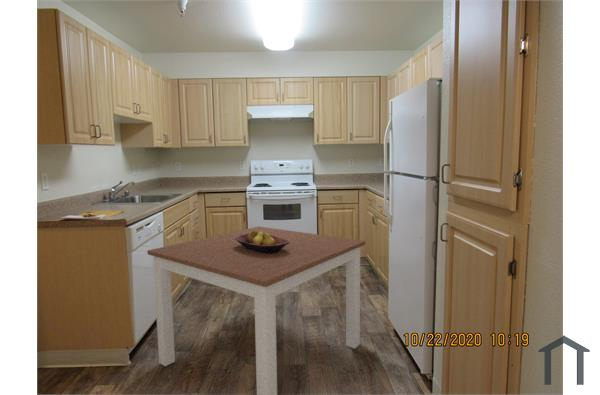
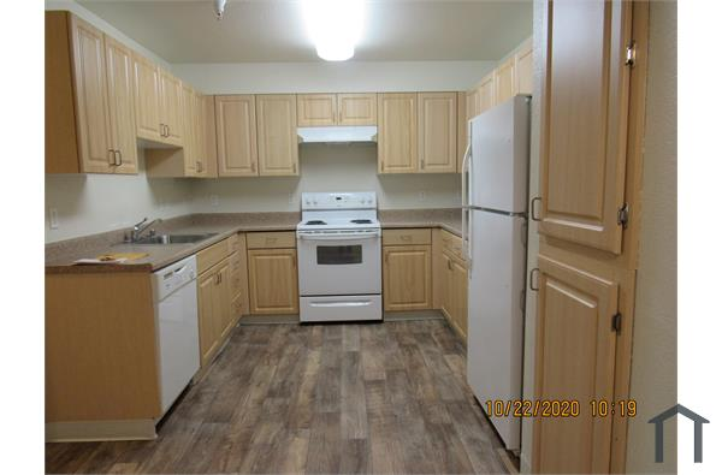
- dining table [146,226,366,395]
- fruit bowl [235,230,289,254]
